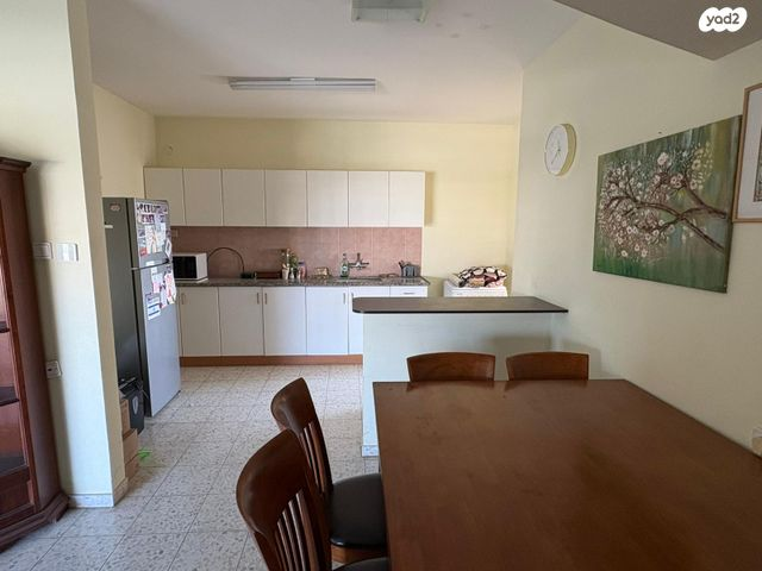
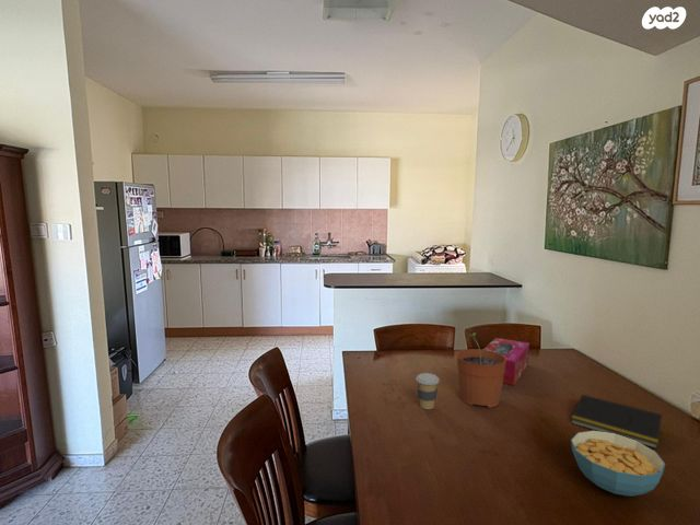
+ plant pot [455,331,506,409]
+ cereal bowl [570,430,666,498]
+ notepad [570,394,663,450]
+ tissue box [482,337,530,386]
+ coffee cup [415,372,441,410]
